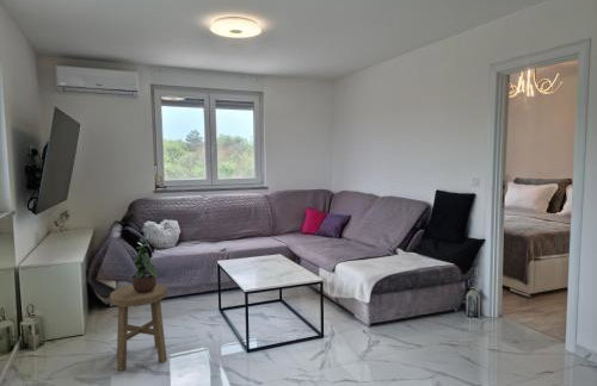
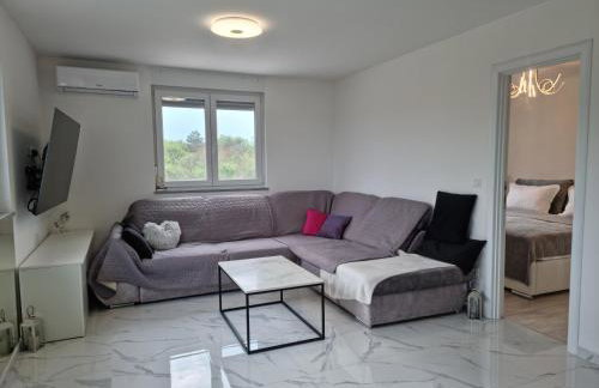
- potted plant [128,237,160,293]
- stool [109,282,168,372]
